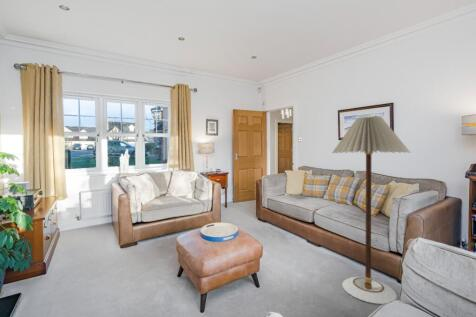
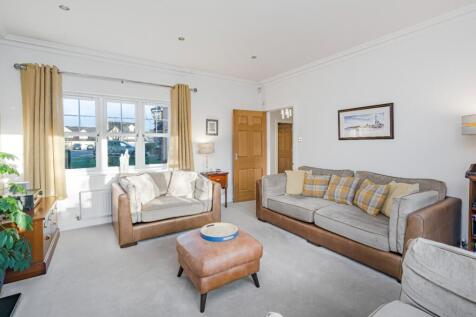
- floor lamp [331,115,412,305]
